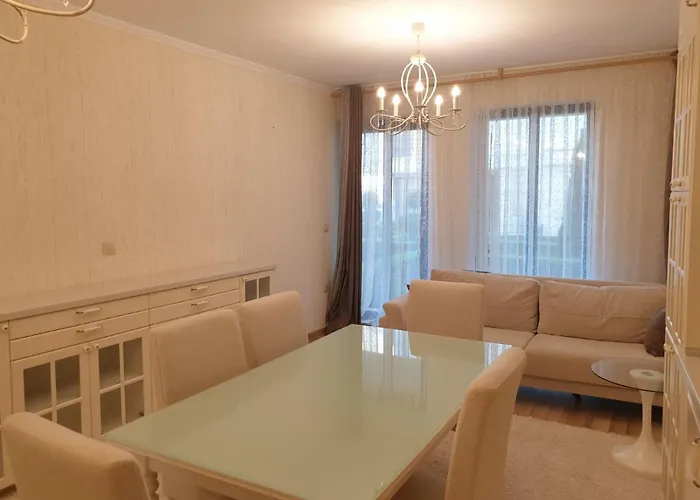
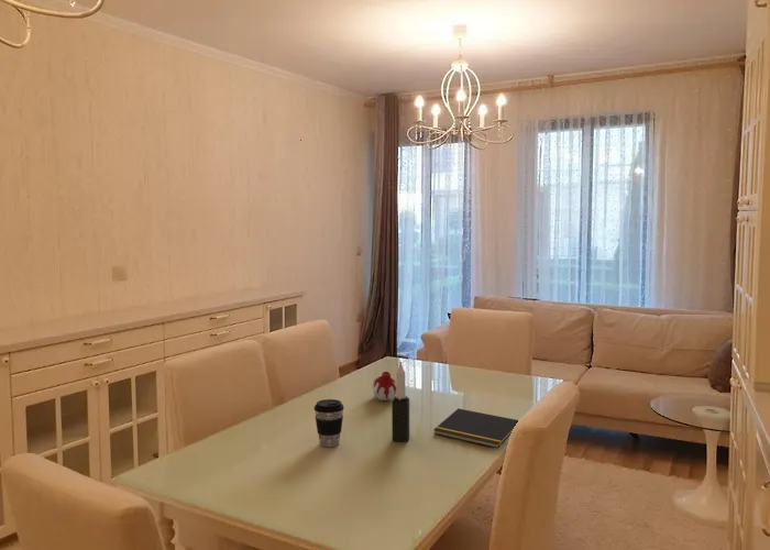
+ candle [391,361,410,443]
+ notepad [432,407,519,449]
+ coffee cup [314,398,345,448]
+ candle [371,371,396,402]
